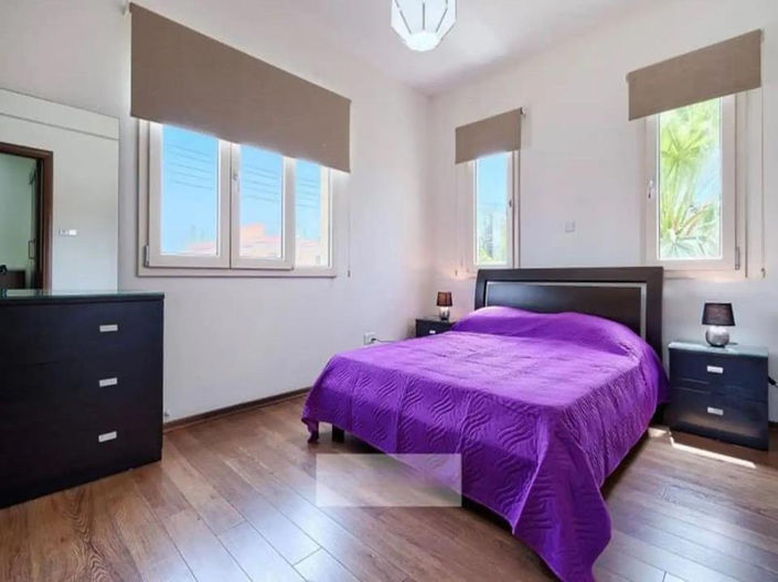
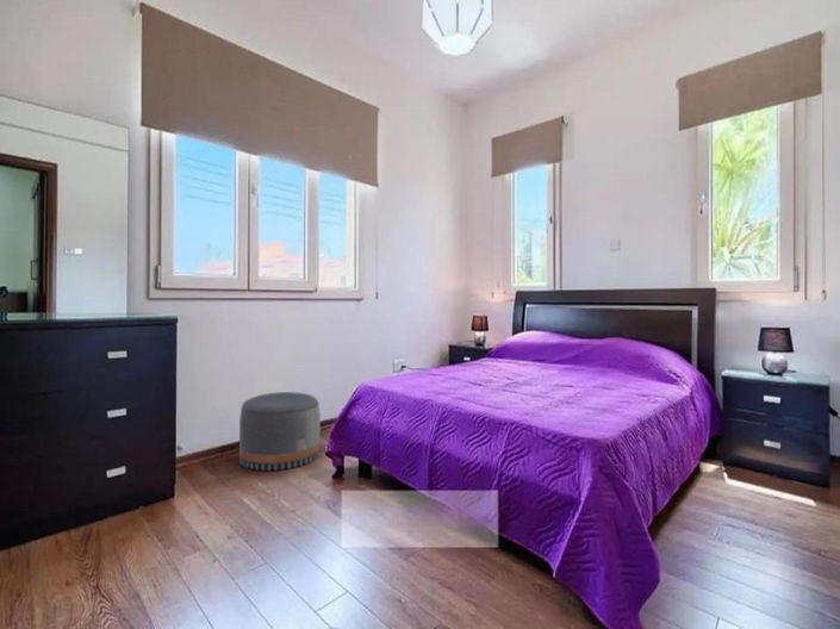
+ pouf [238,391,322,472]
